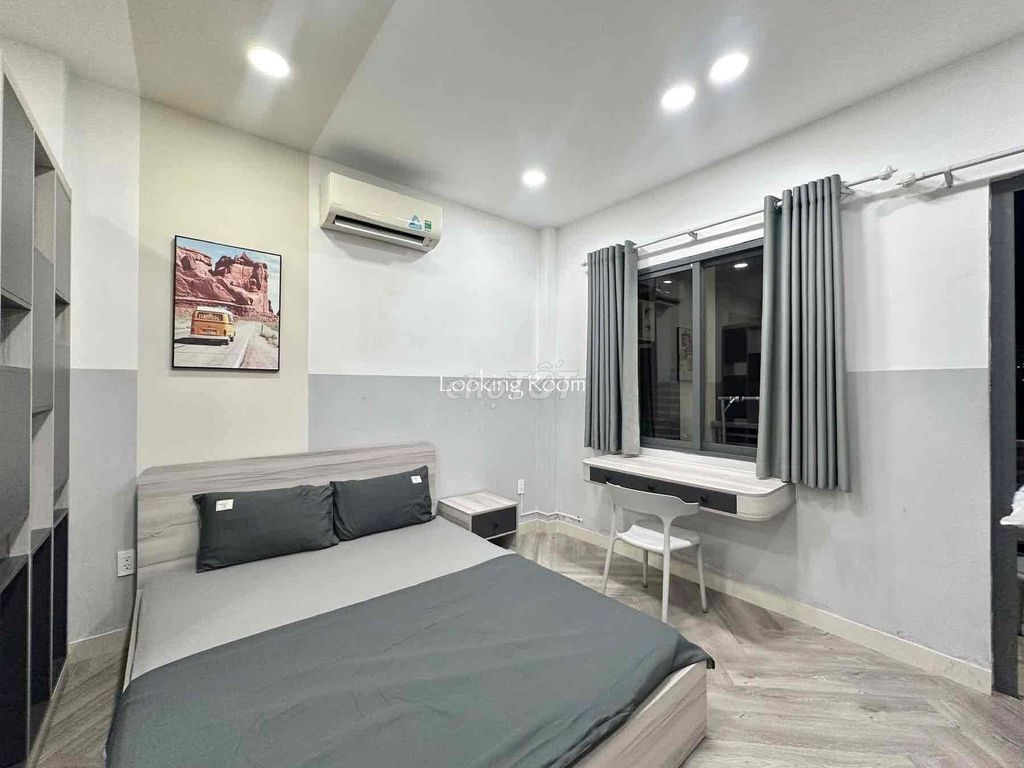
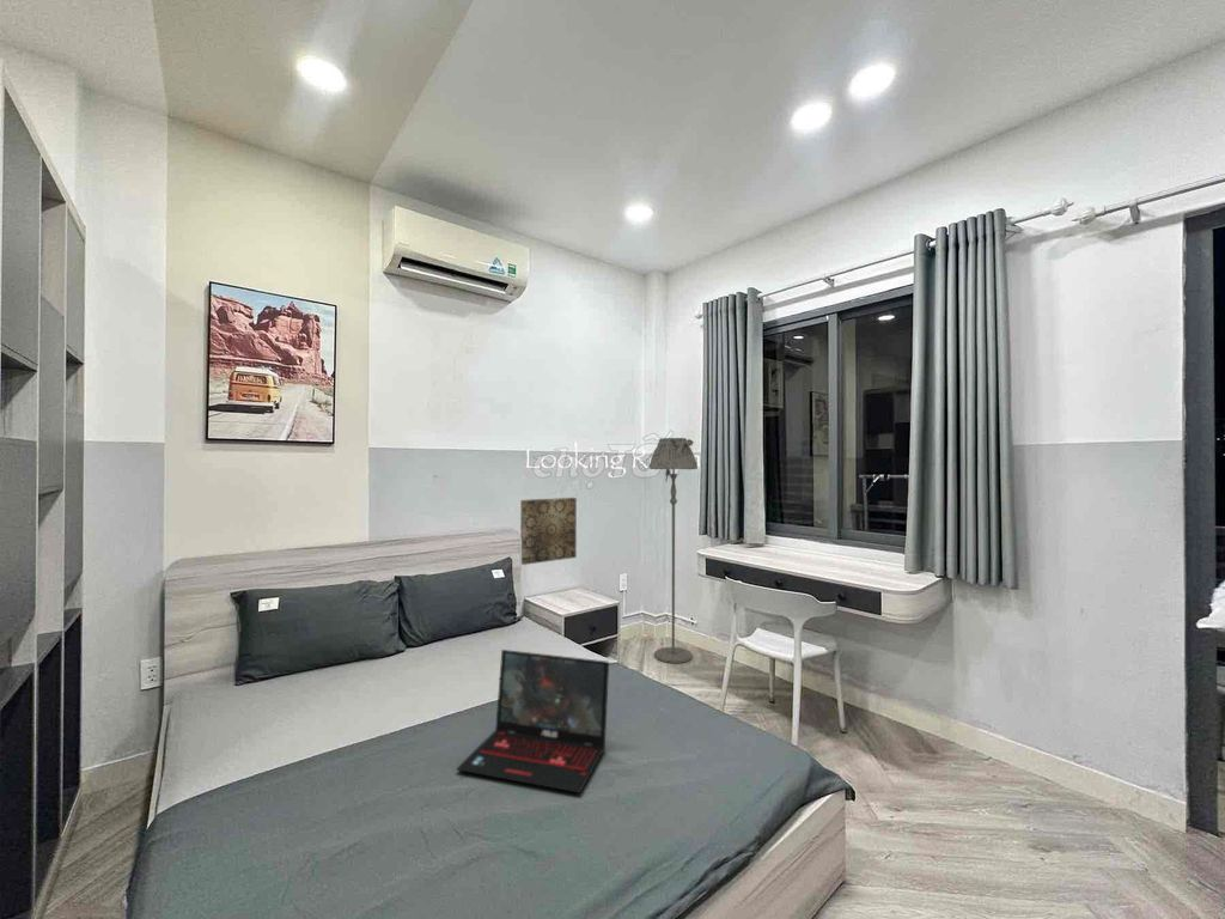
+ floor lamp [647,437,699,664]
+ wall art [519,497,578,566]
+ laptop [456,649,610,795]
